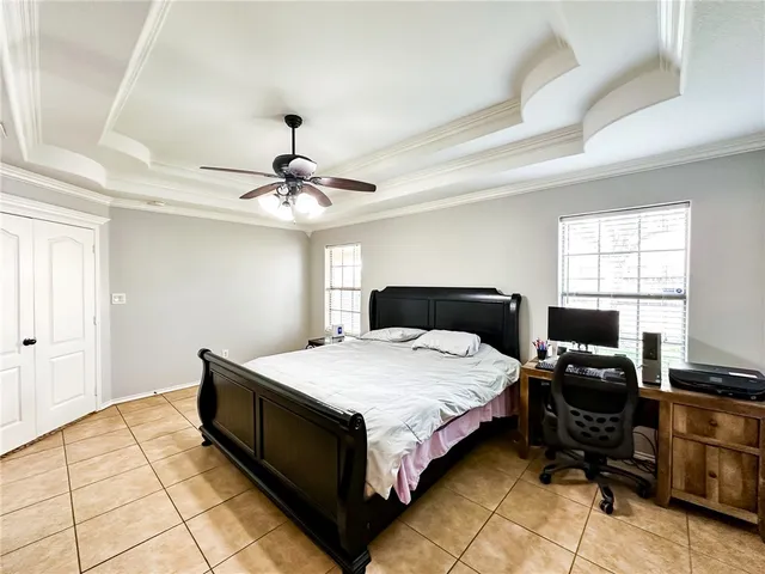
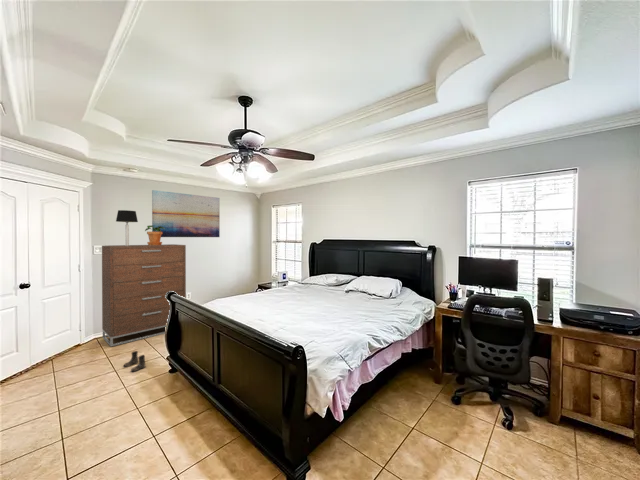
+ boots [122,350,146,373]
+ wall art [151,189,221,238]
+ potted plant [144,225,165,245]
+ dresser [101,243,187,347]
+ table lamp [115,209,139,246]
